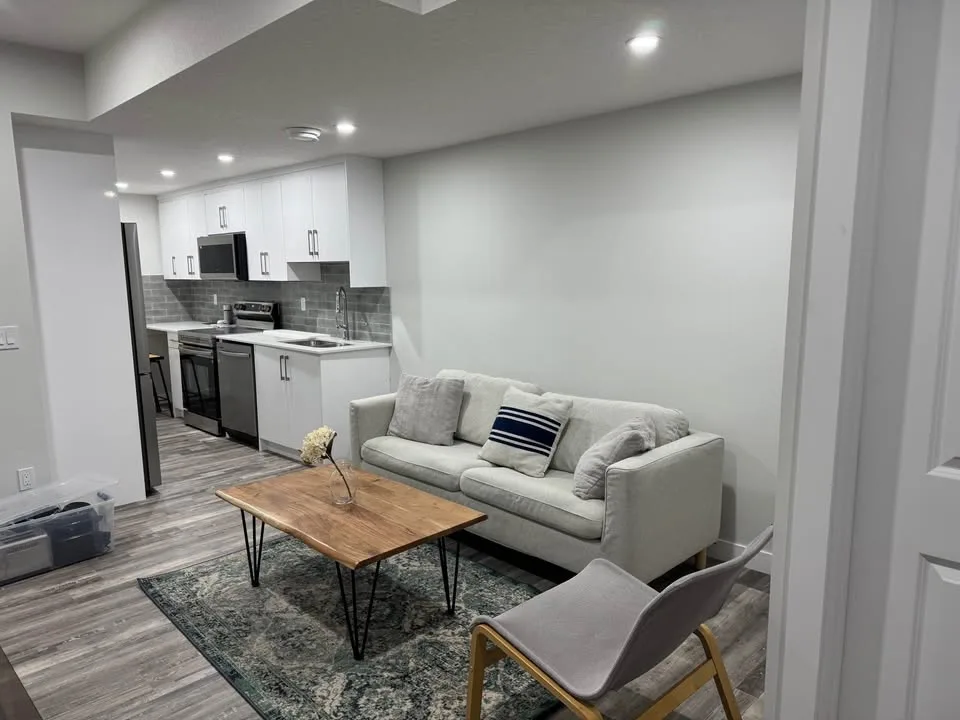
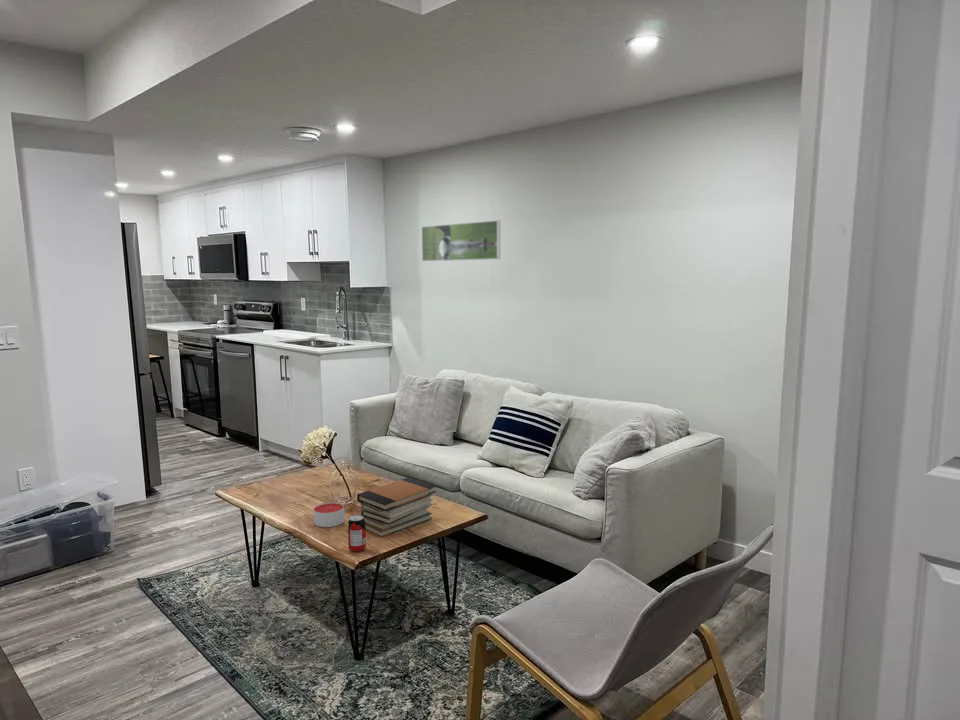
+ candle [313,501,345,528]
+ book stack [356,476,437,538]
+ beverage can [347,514,367,553]
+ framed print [421,219,502,262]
